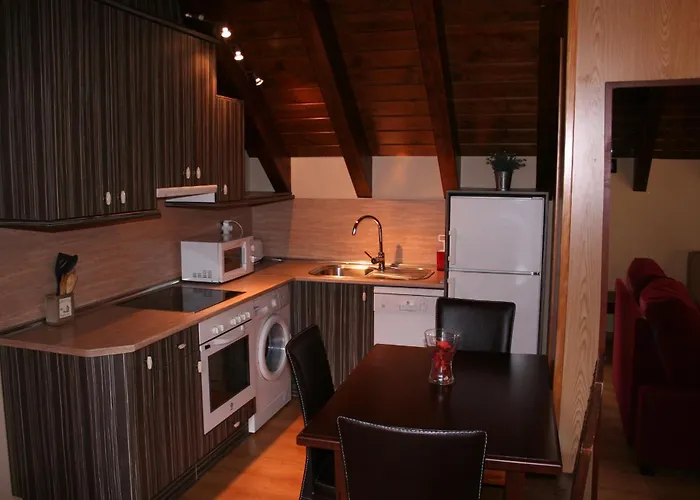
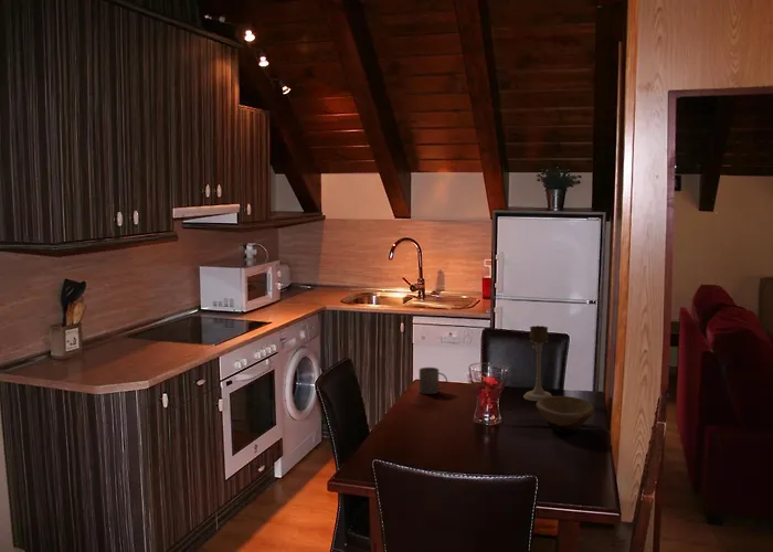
+ candle holder [522,325,553,402]
+ bowl [536,395,595,434]
+ mug [419,367,448,395]
